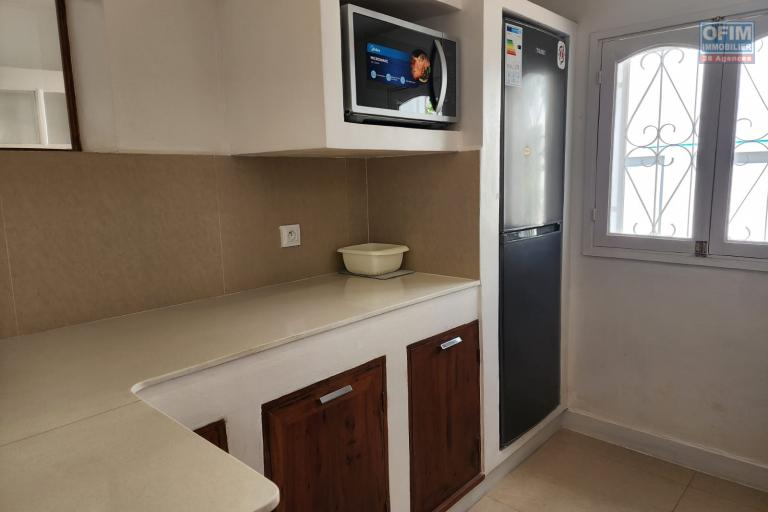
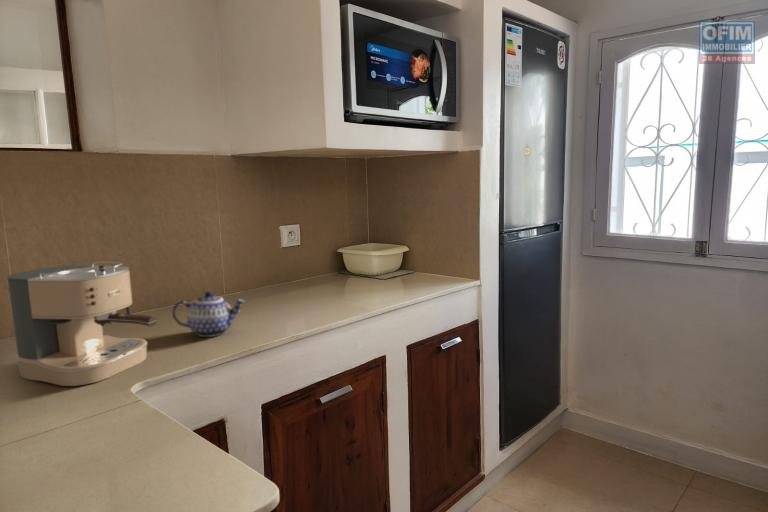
+ teapot [171,290,247,338]
+ coffee maker [6,261,158,387]
